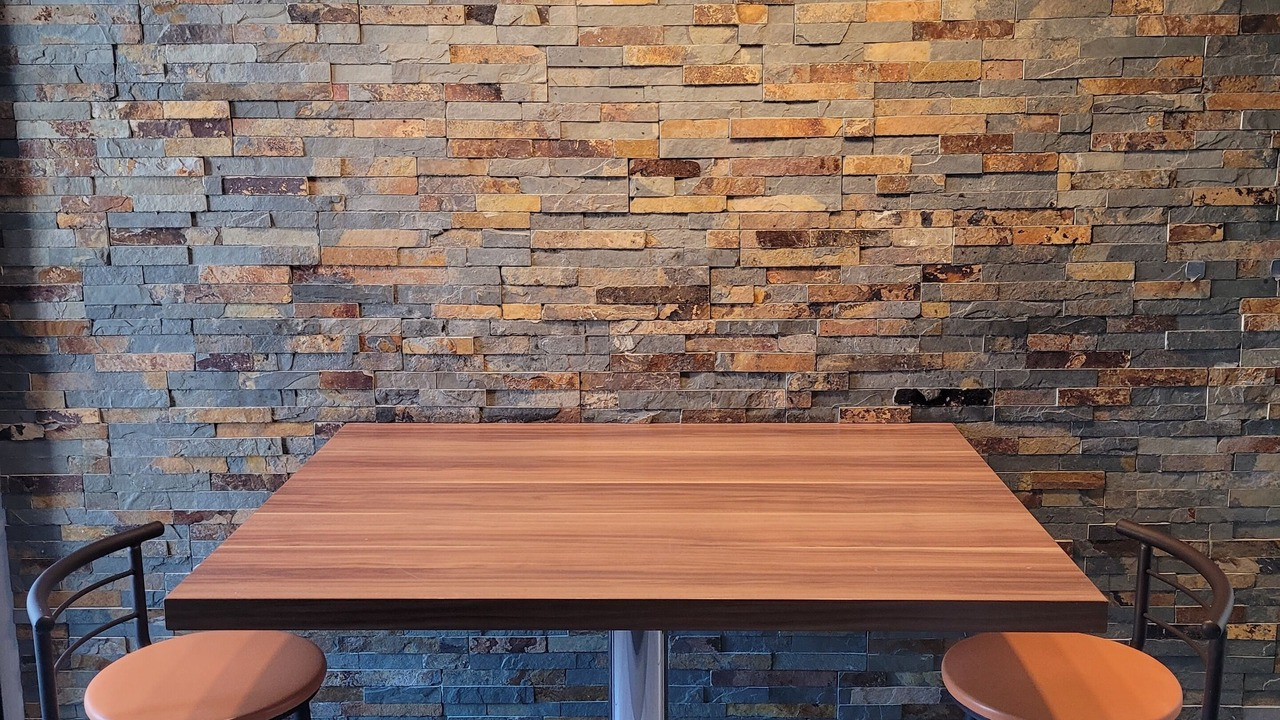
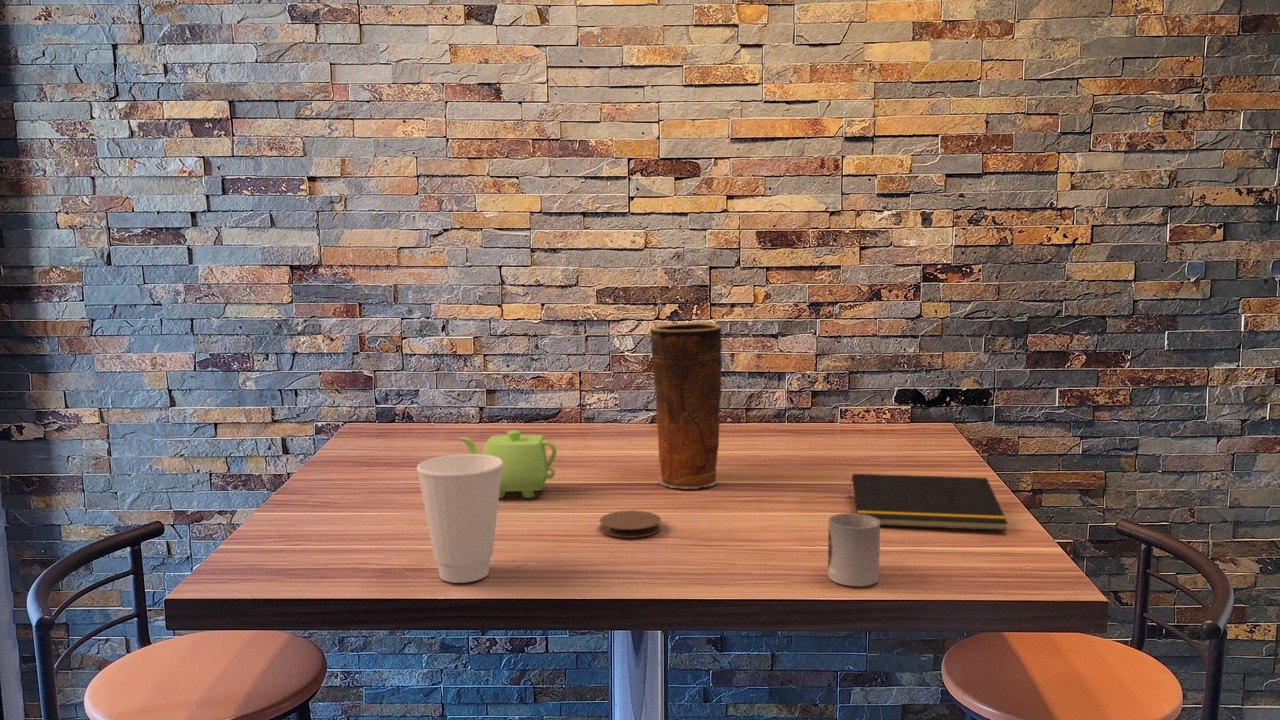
+ teapot [456,429,558,499]
+ cup [827,512,881,587]
+ coaster [599,510,662,539]
+ vase [649,321,723,490]
+ cup [416,453,503,584]
+ notepad [848,473,1009,532]
